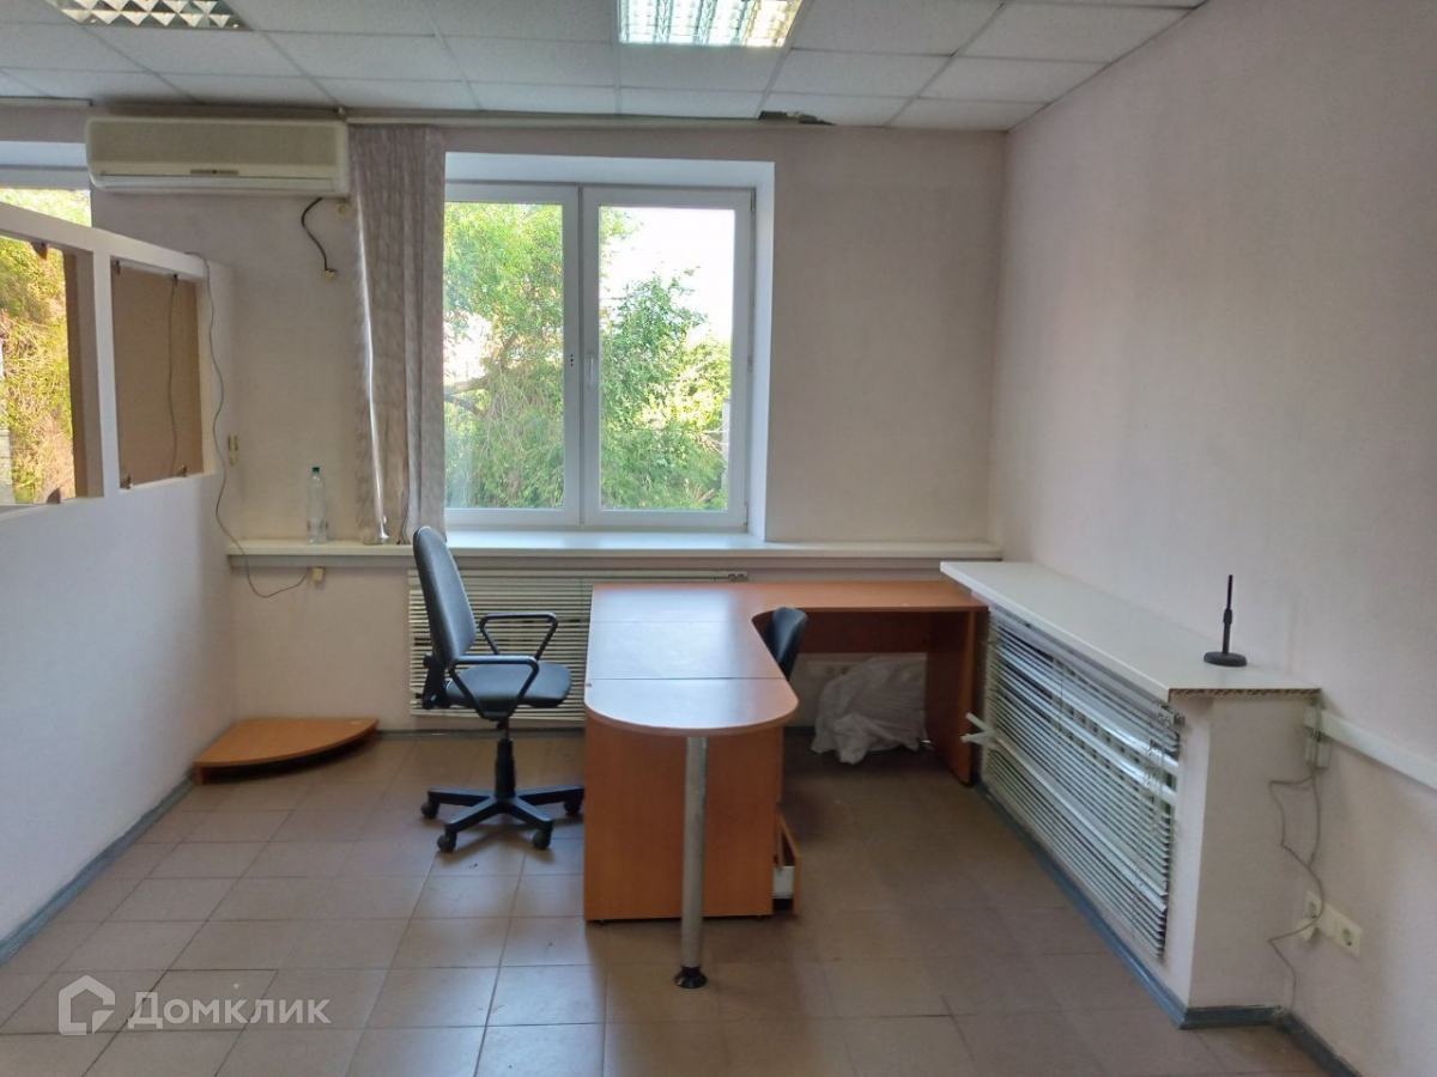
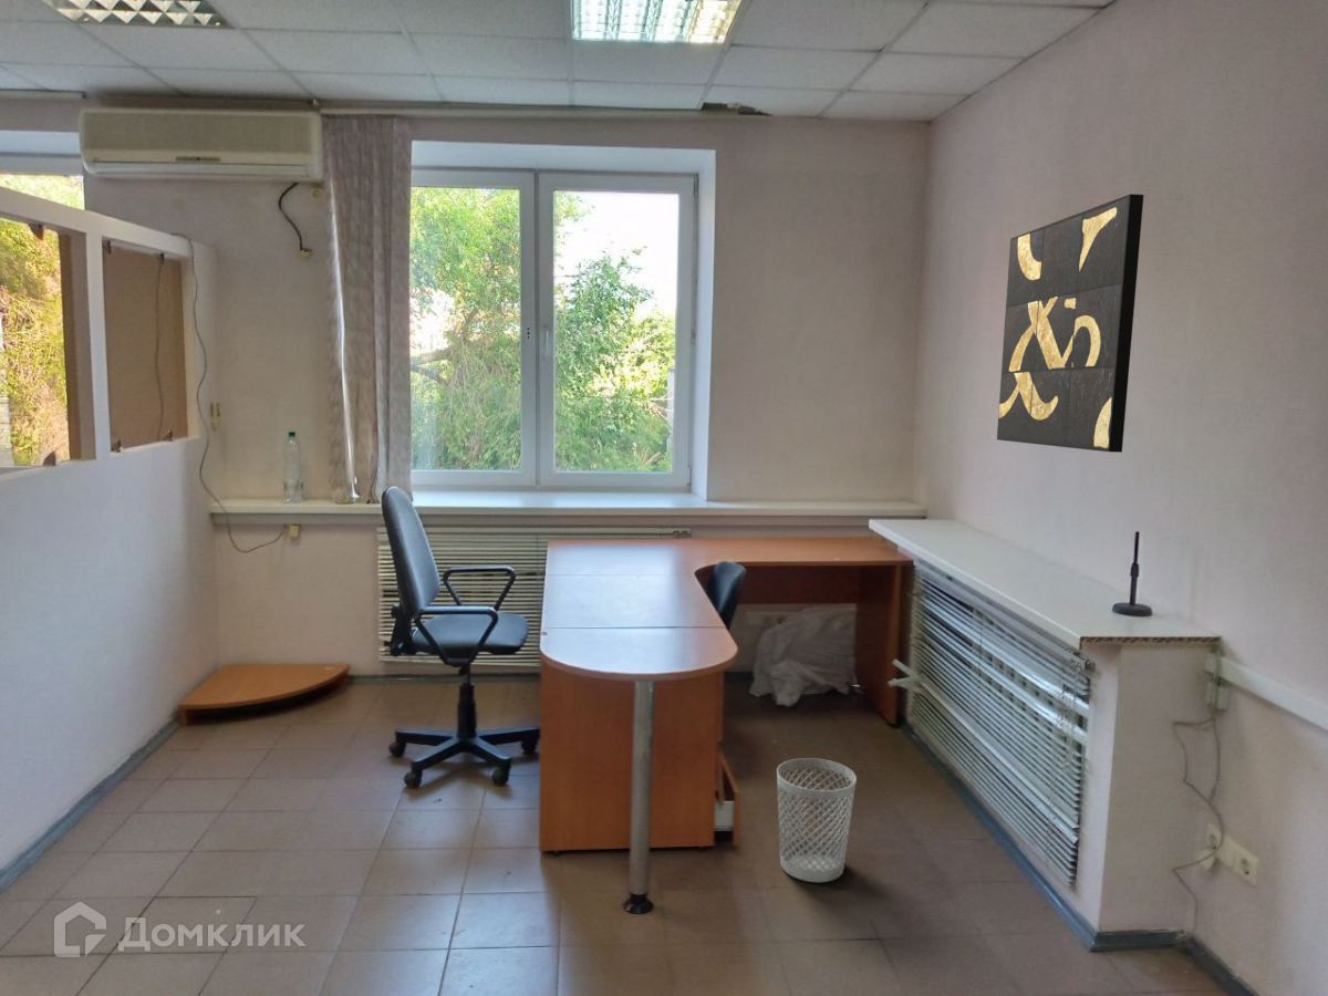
+ wall art [996,193,1144,454]
+ wastebasket [776,757,858,883]
